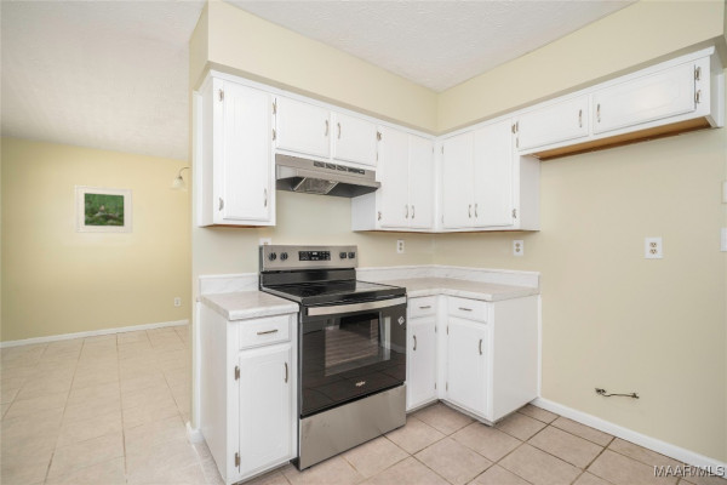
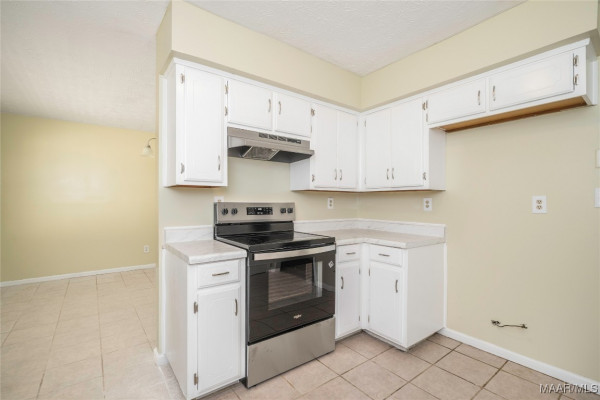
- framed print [74,184,133,234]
